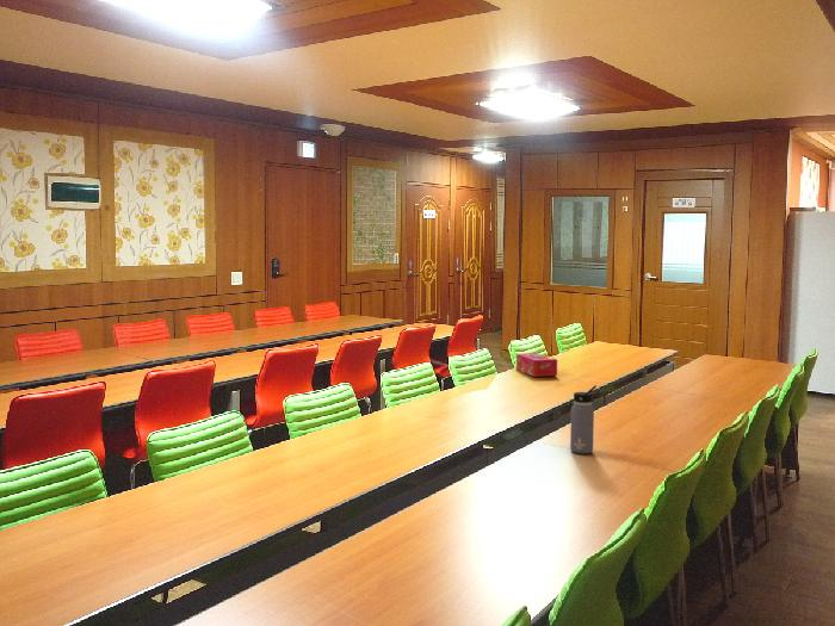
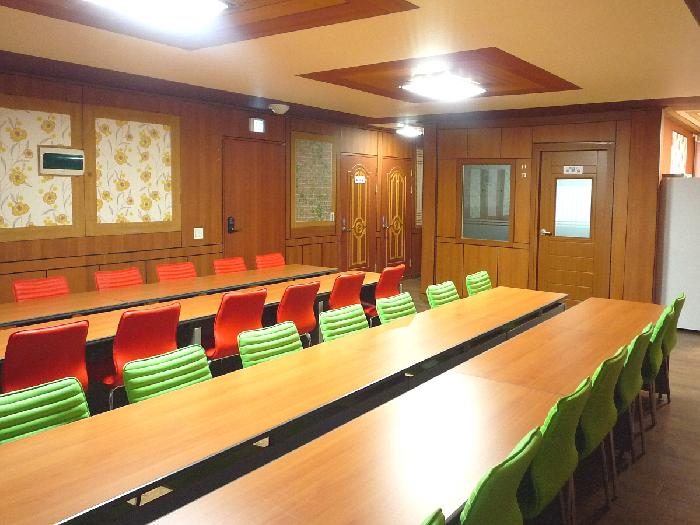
- water bottle [569,384,598,454]
- tissue box [515,352,558,378]
